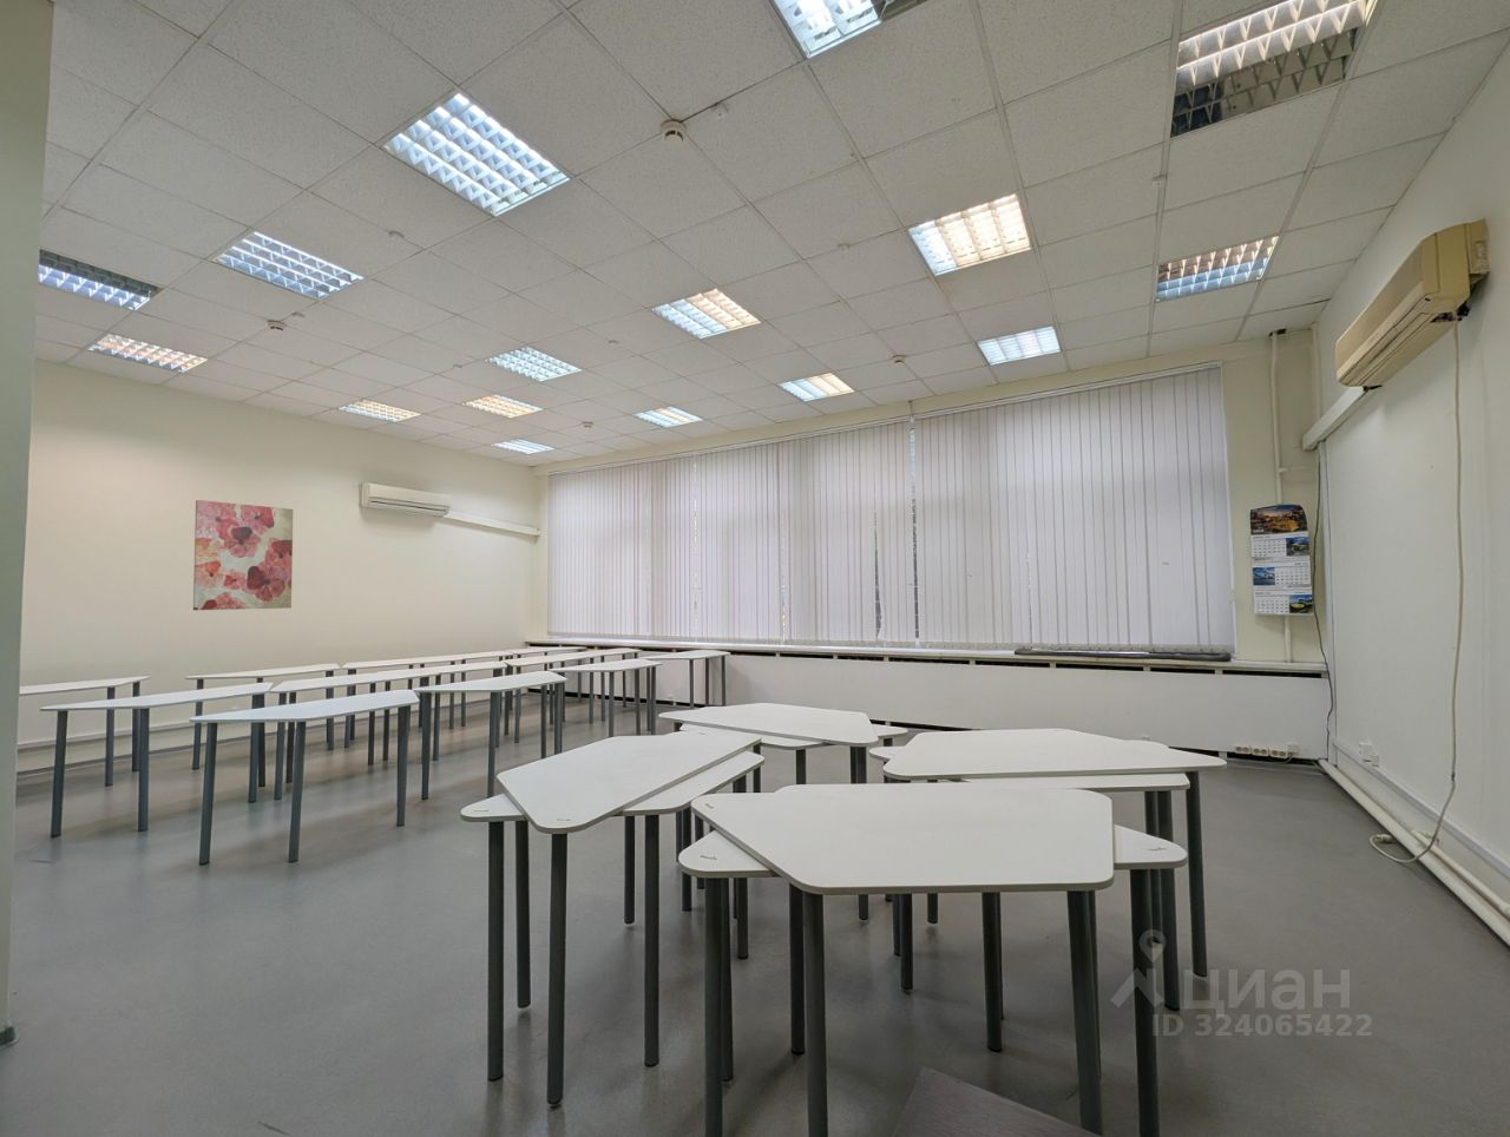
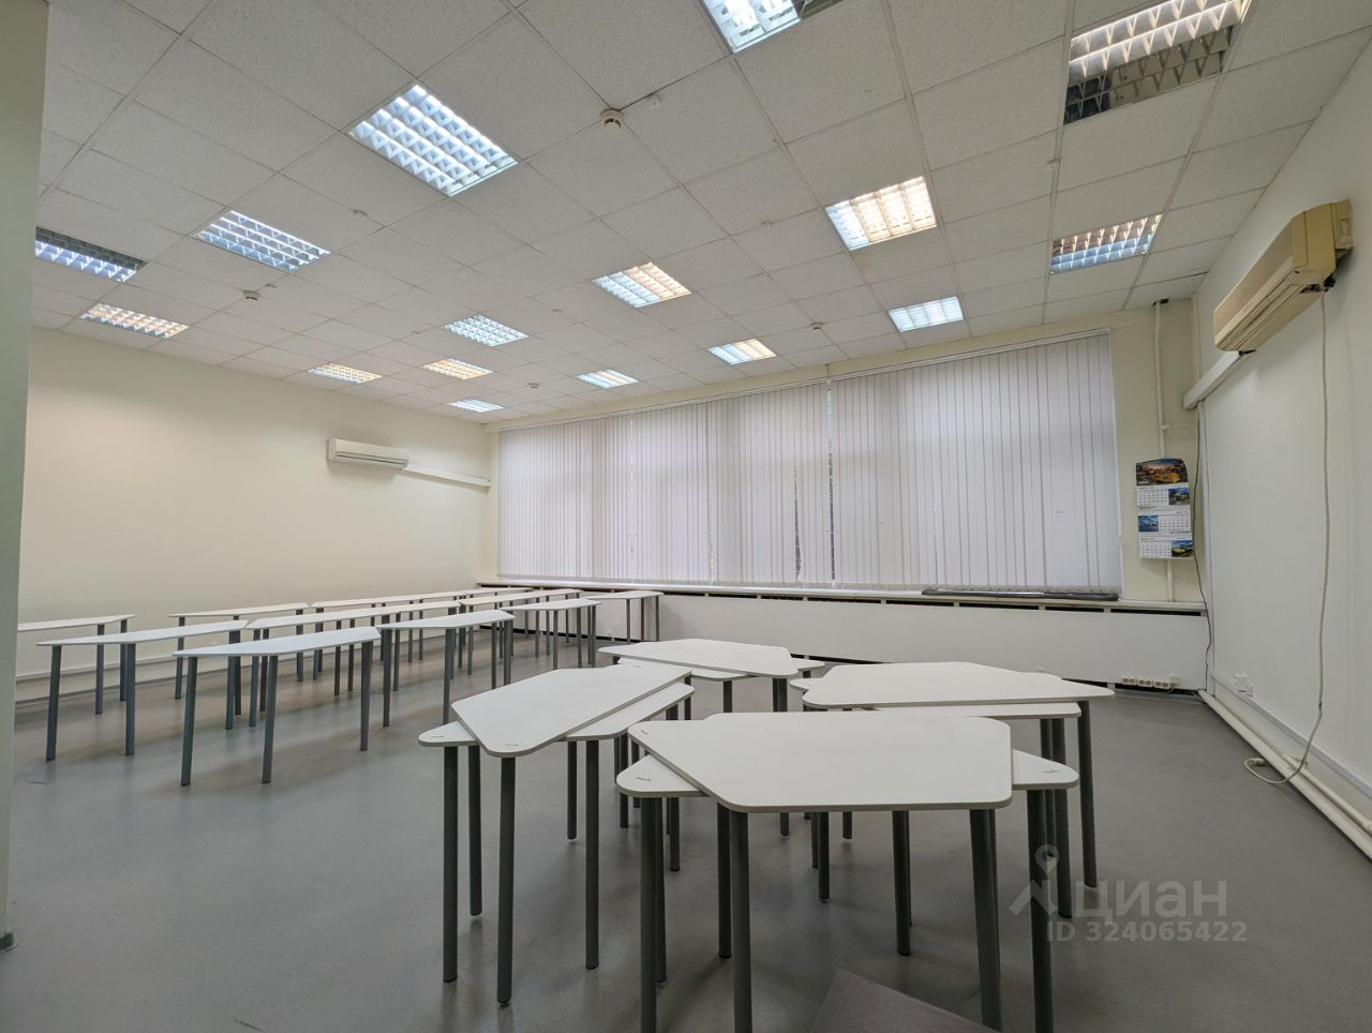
- wall art [192,499,294,611]
